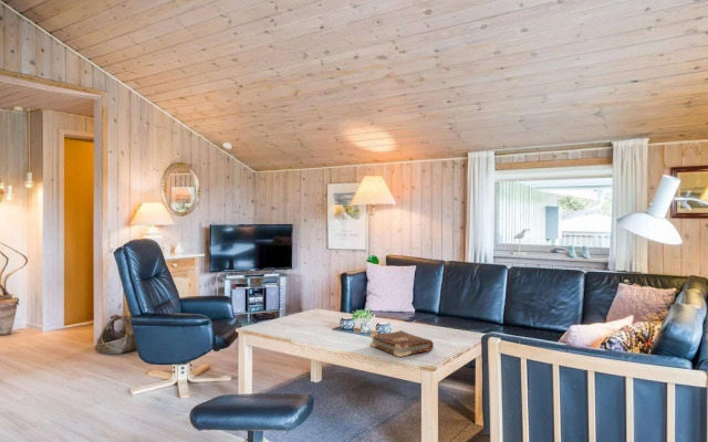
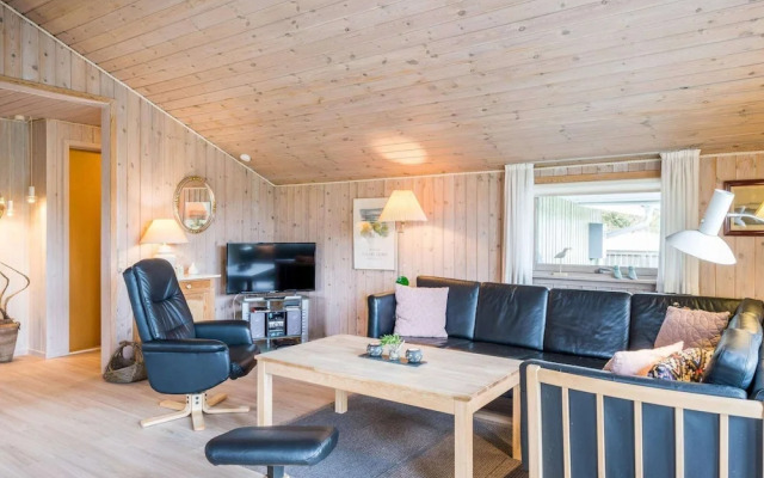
- book [368,329,435,358]
